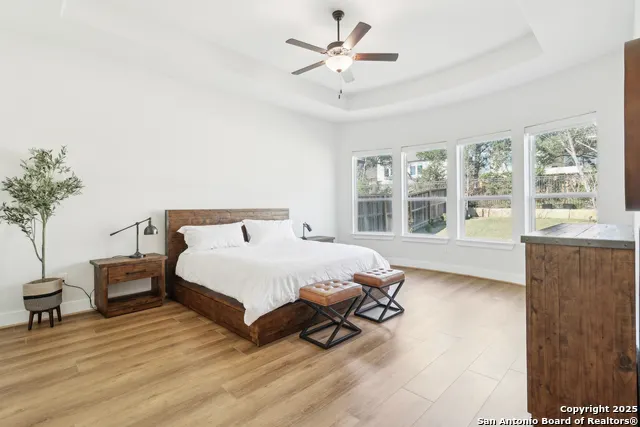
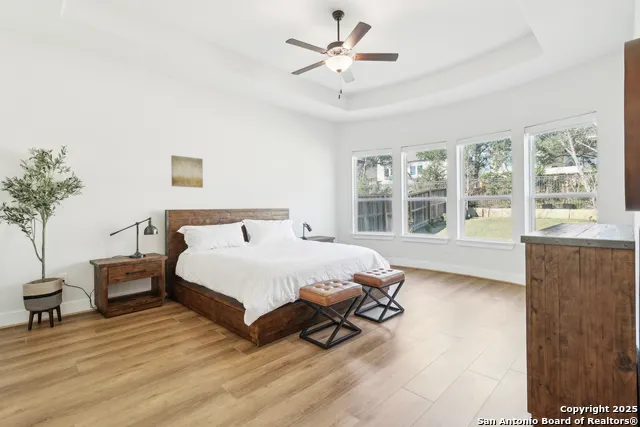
+ wall art [170,154,204,189]
